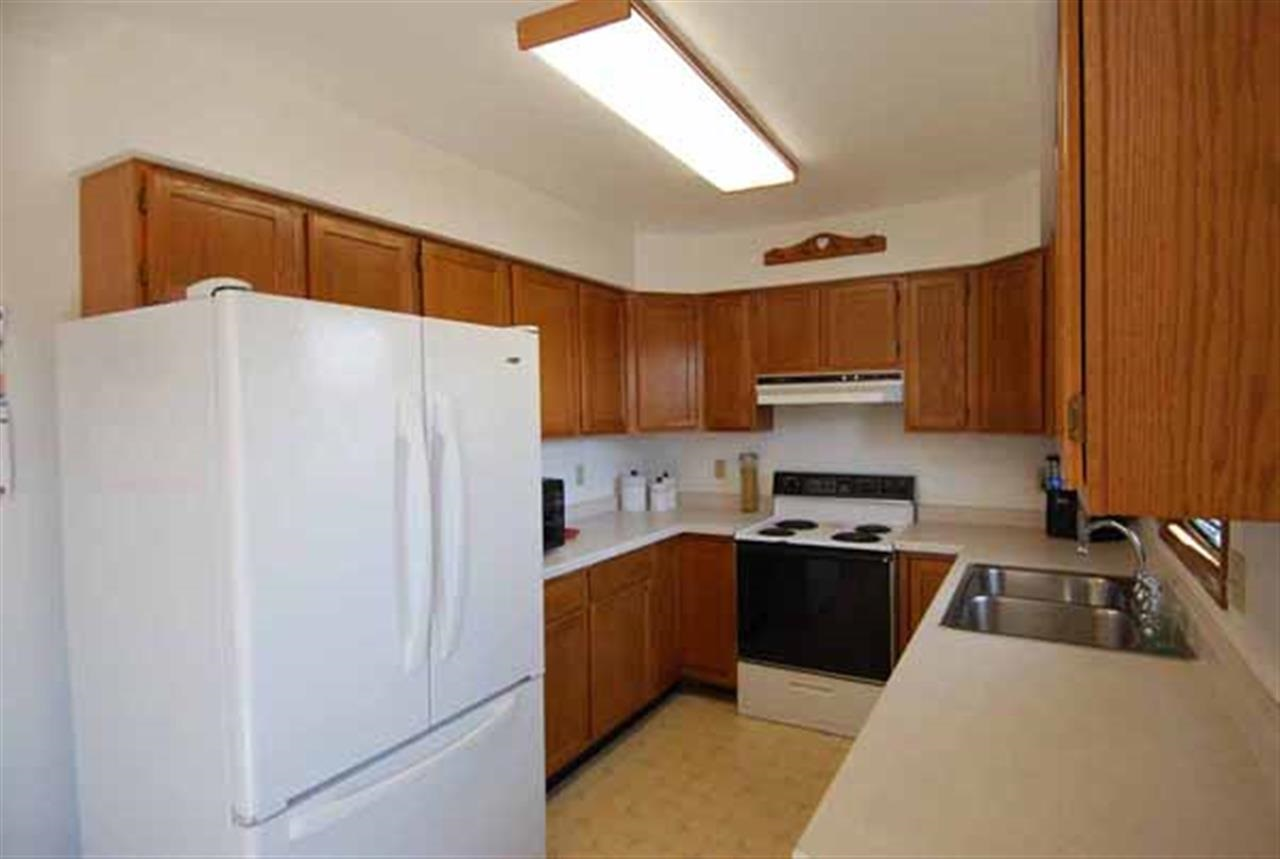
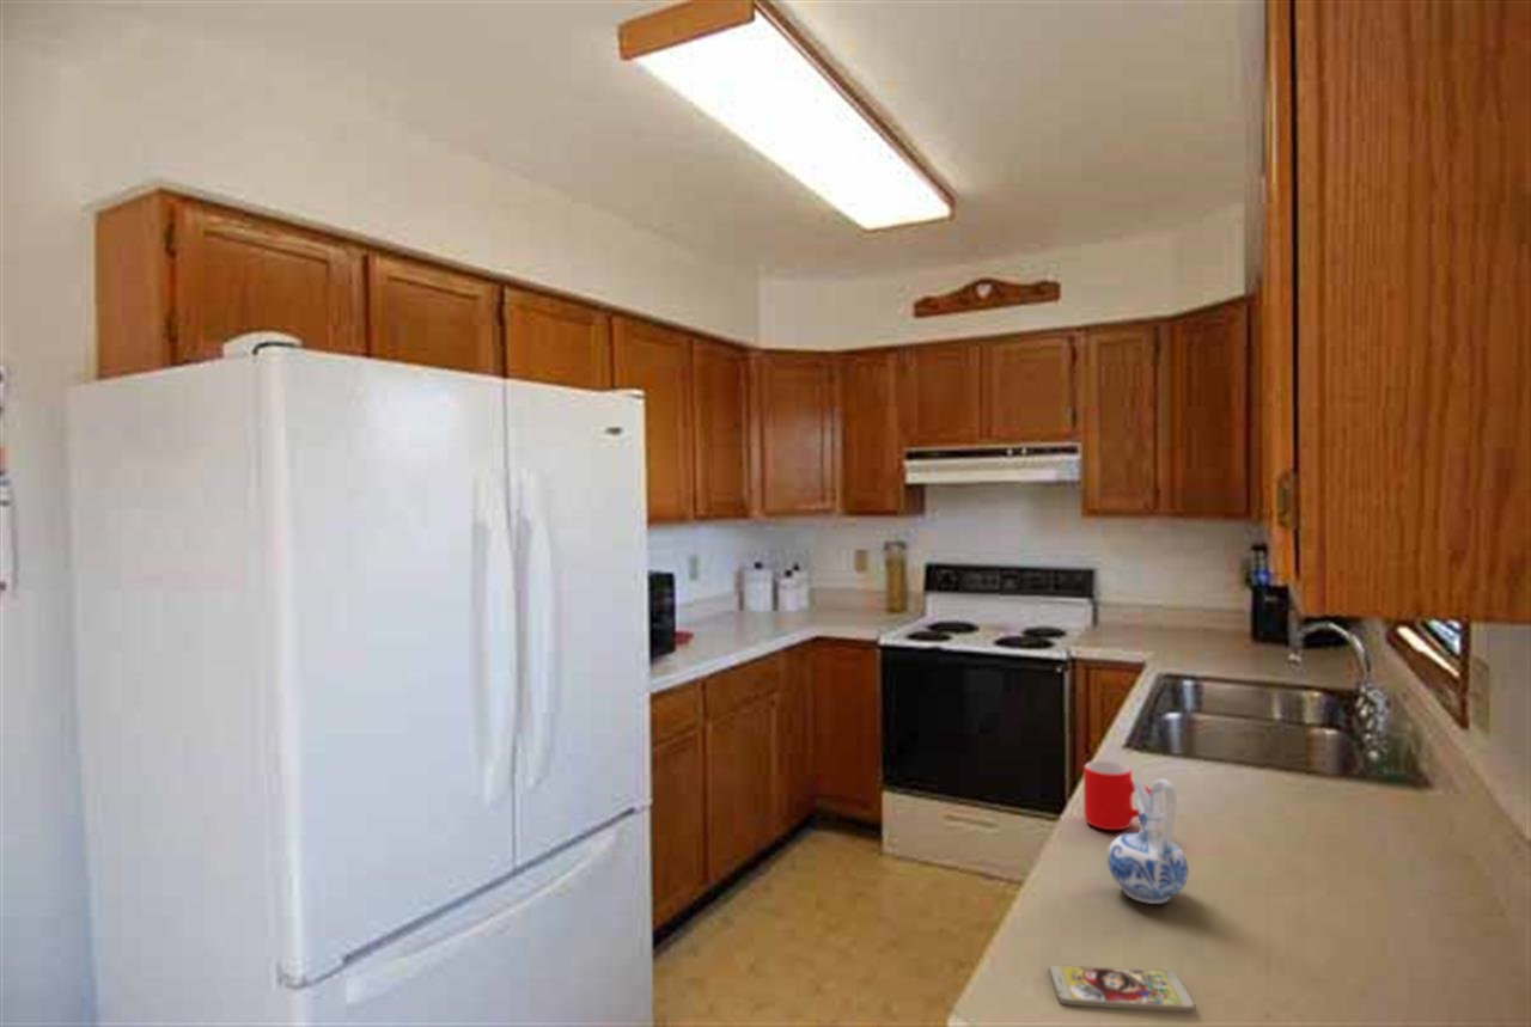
+ ceramic pitcher [1106,778,1189,905]
+ smartphone [1048,964,1196,1014]
+ mug [1082,759,1151,831]
